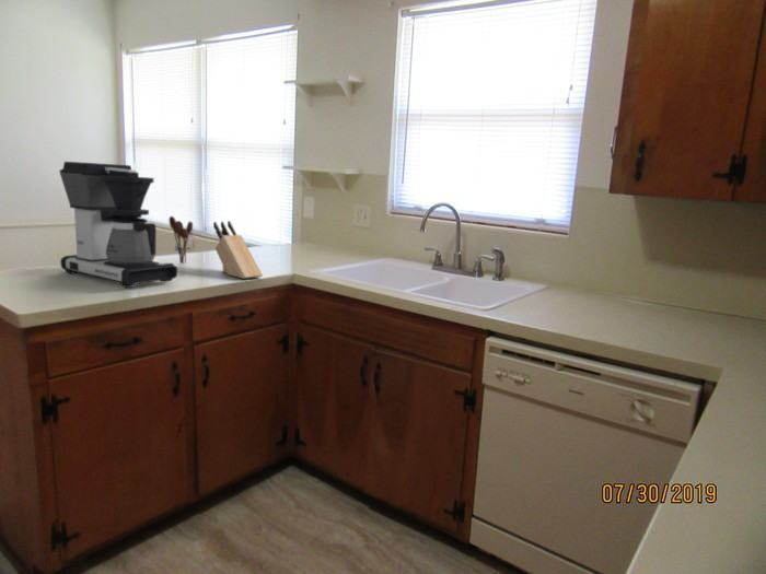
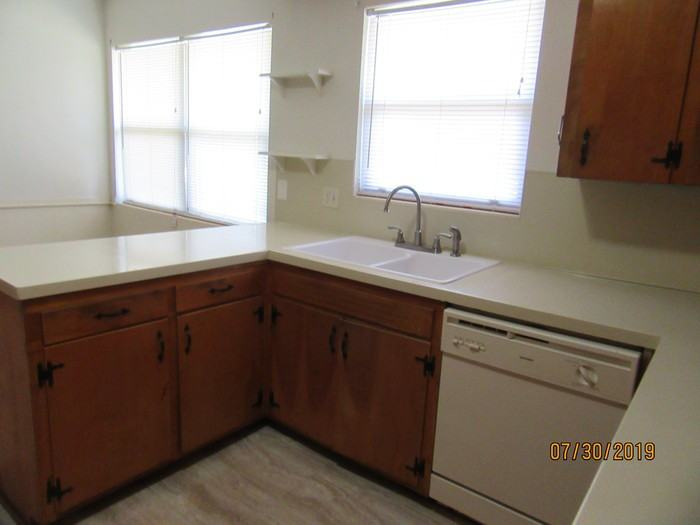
- coffee maker [58,161,178,289]
- knife block [212,220,264,280]
- utensil holder [167,215,194,265]
